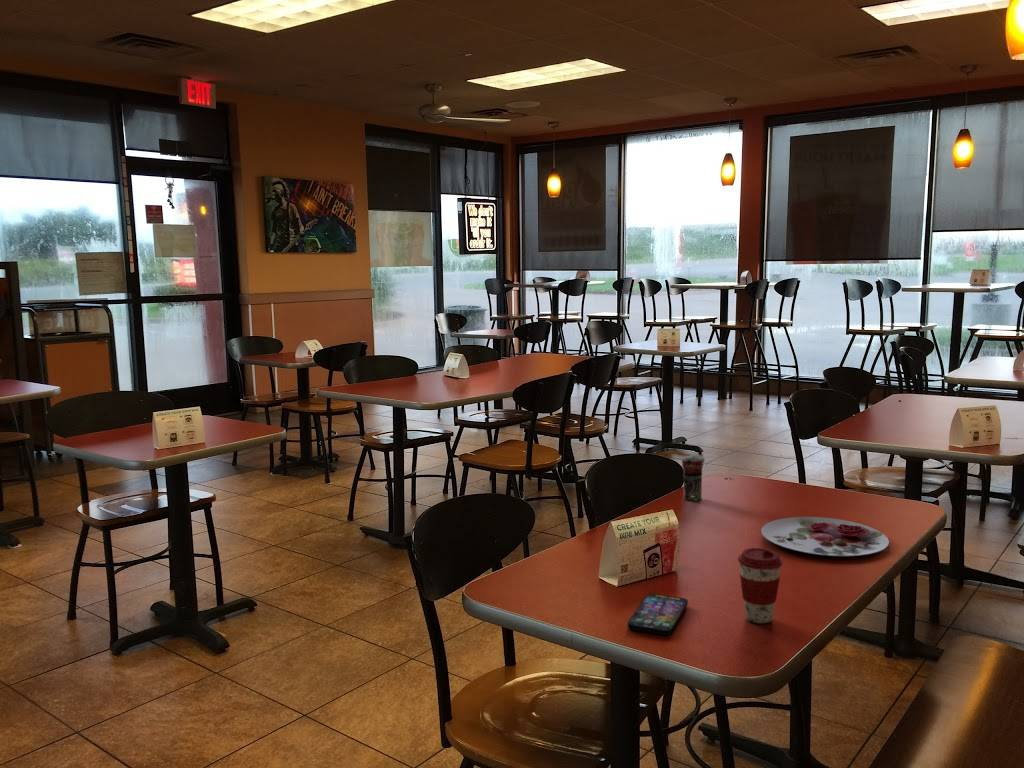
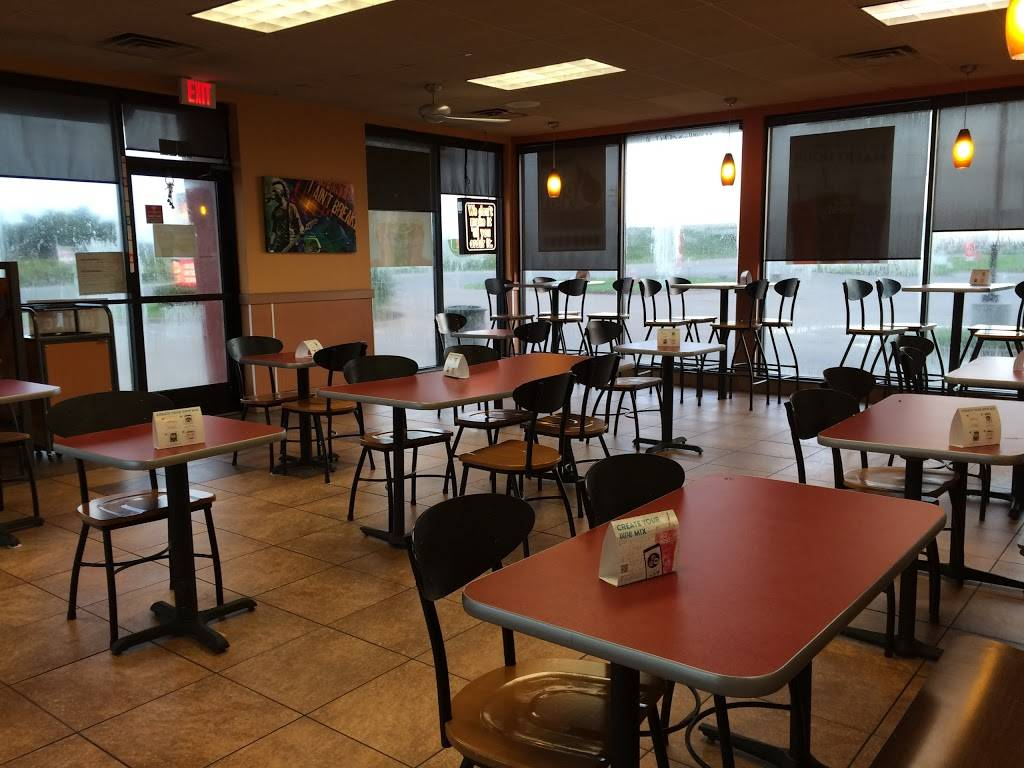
- smartphone [627,593,689,636]
- coffee cup [737,547,783,624]
- beverage cup [681,453,705,502]
- plate [760,516,890,557]
